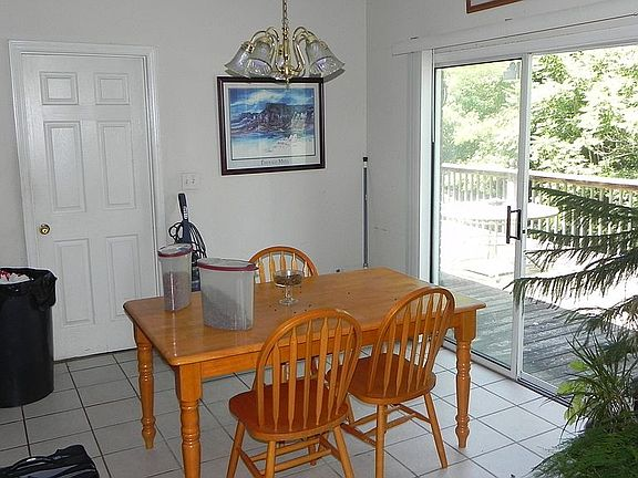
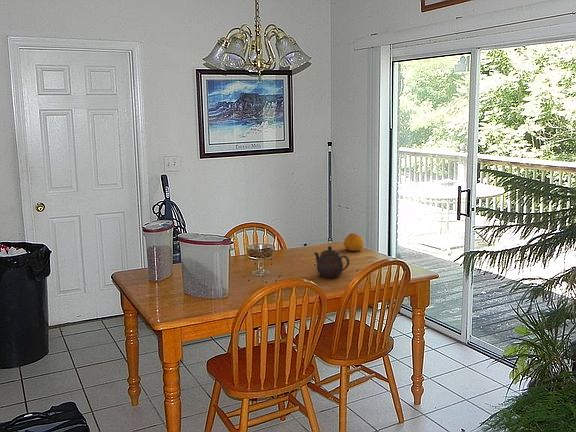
+ teapot [313,245,350,279]
+ fruit [343,232,365,252]
